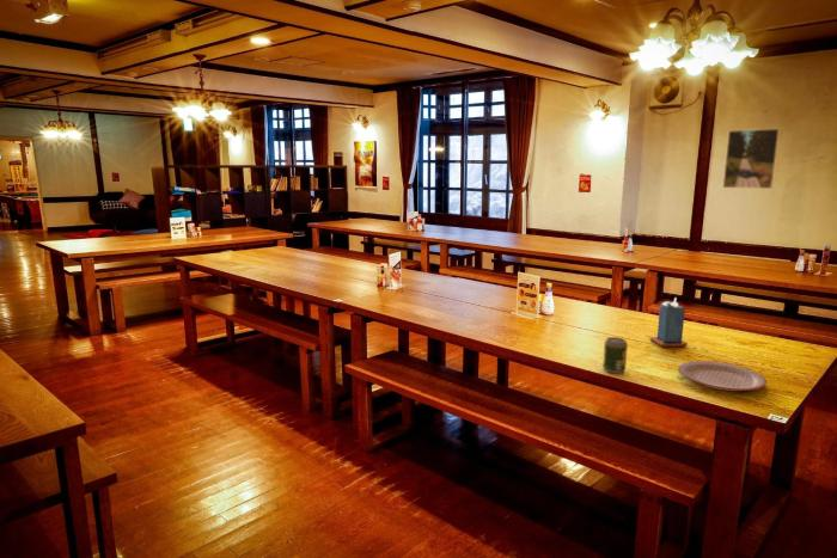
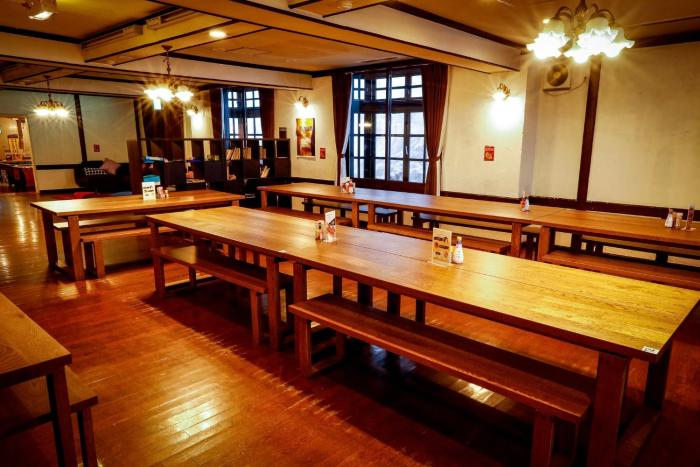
- plate [677,360,768,392]
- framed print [722,128,781,190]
- candle [648,296,689,348]
- soda can [601,336,629,375]
